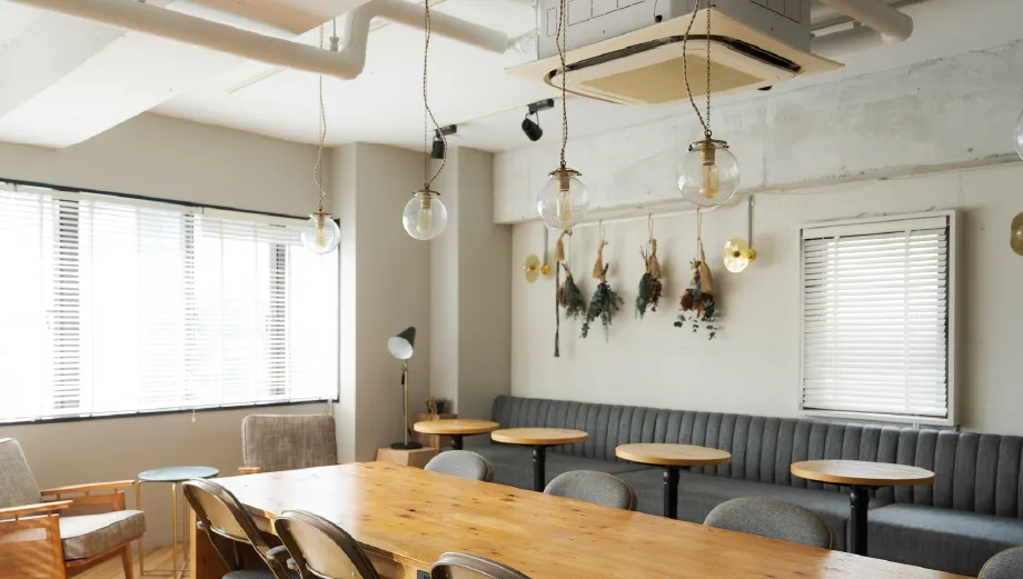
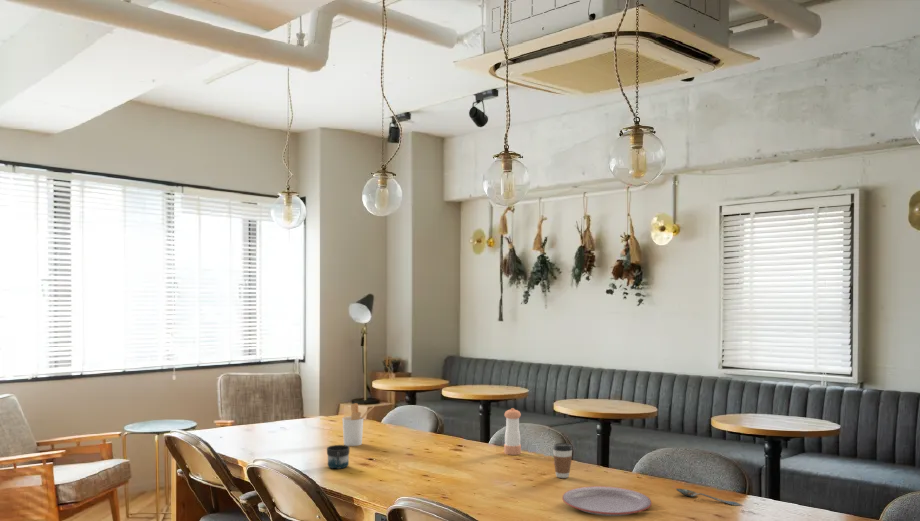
+ pepper shaker [503,407,522,456]
+ plate [561,485,653,517]
+ spoon [675,488,744,507]
+ mug [326,444,351,470]
+ coffee cup [552,442,573,479]
+ utensil holder [341,402,375,447]
